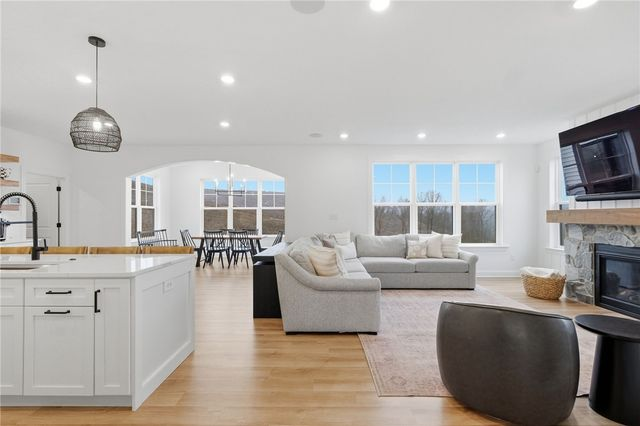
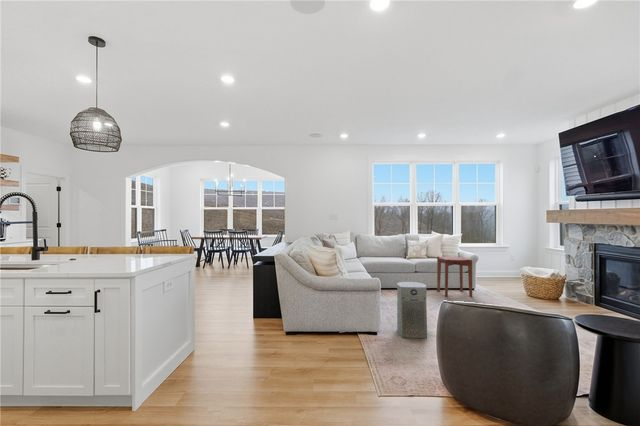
+ side table [436,255,473,298]
+ fan [396,281,428,339]
